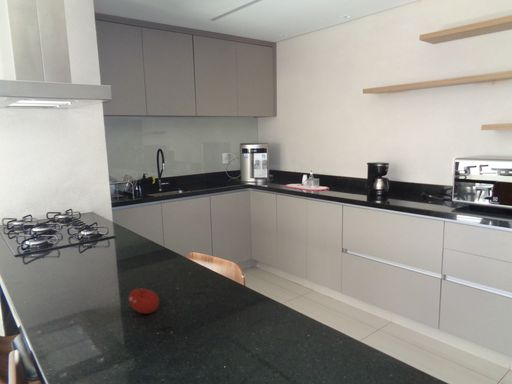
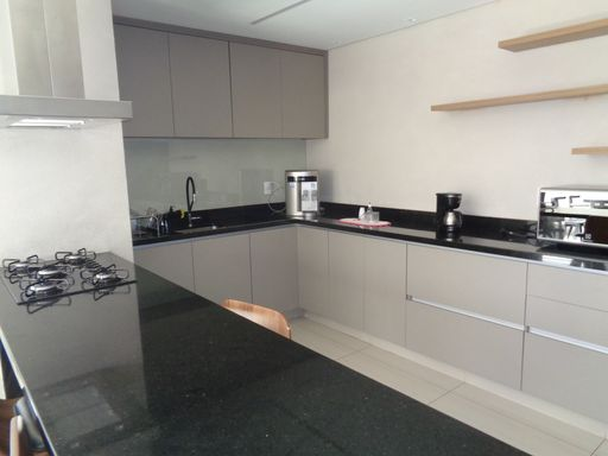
- fruit [128,288,160,315]
